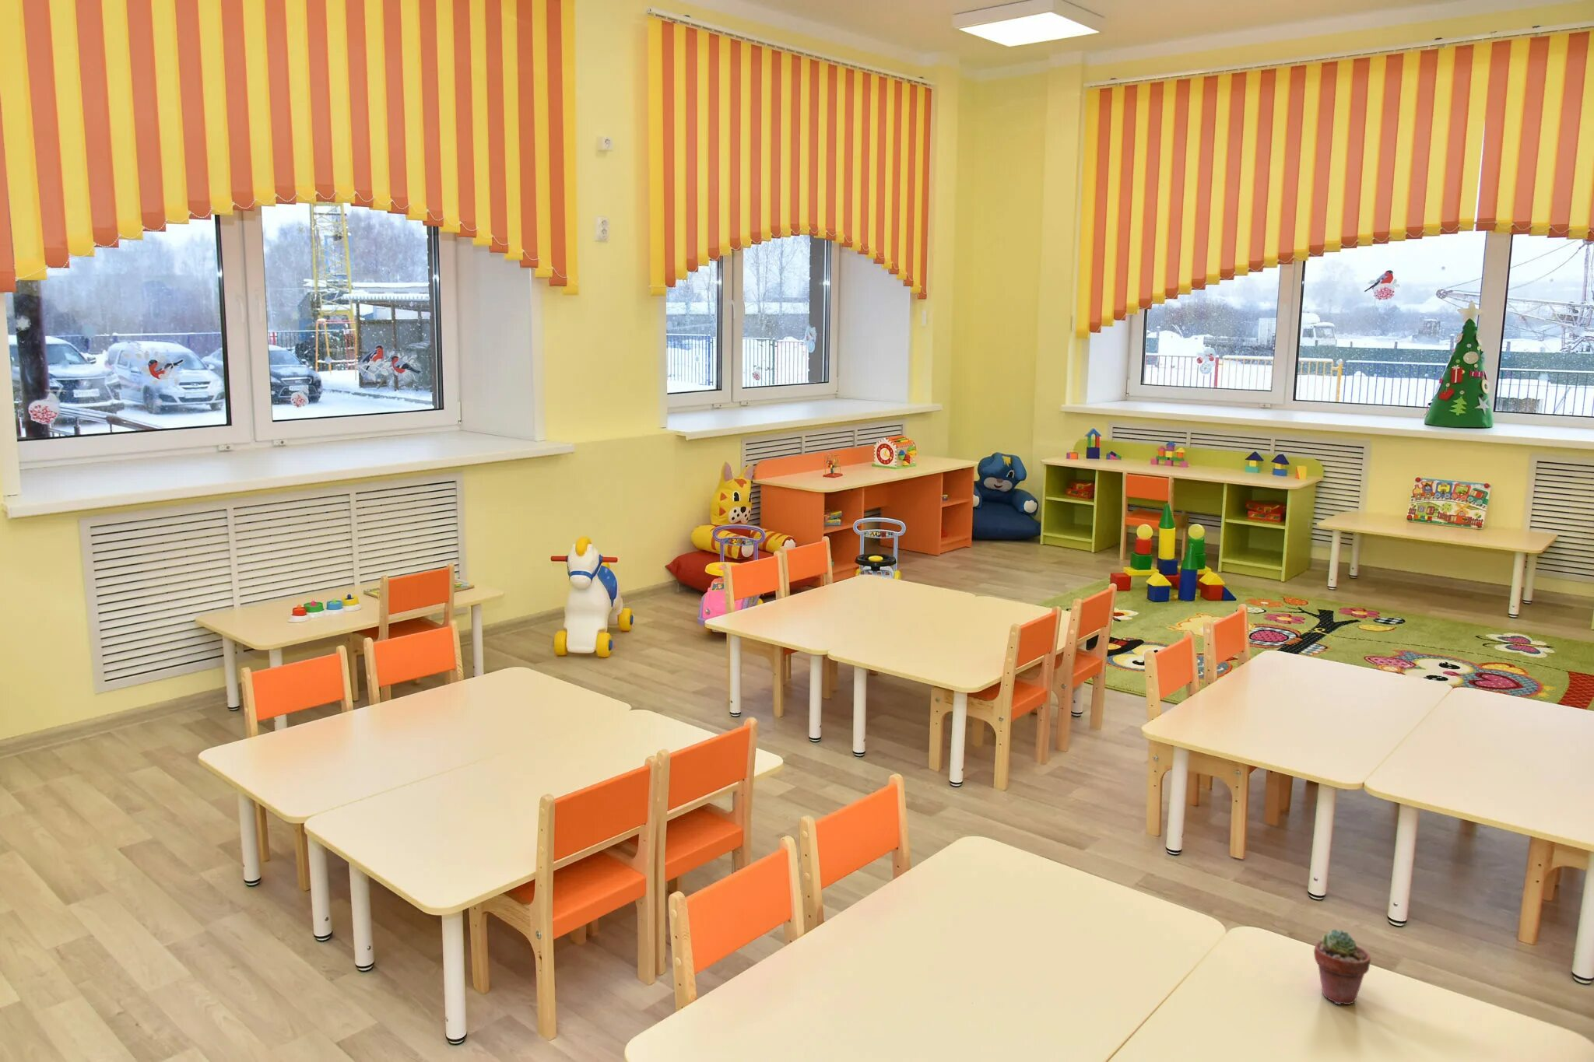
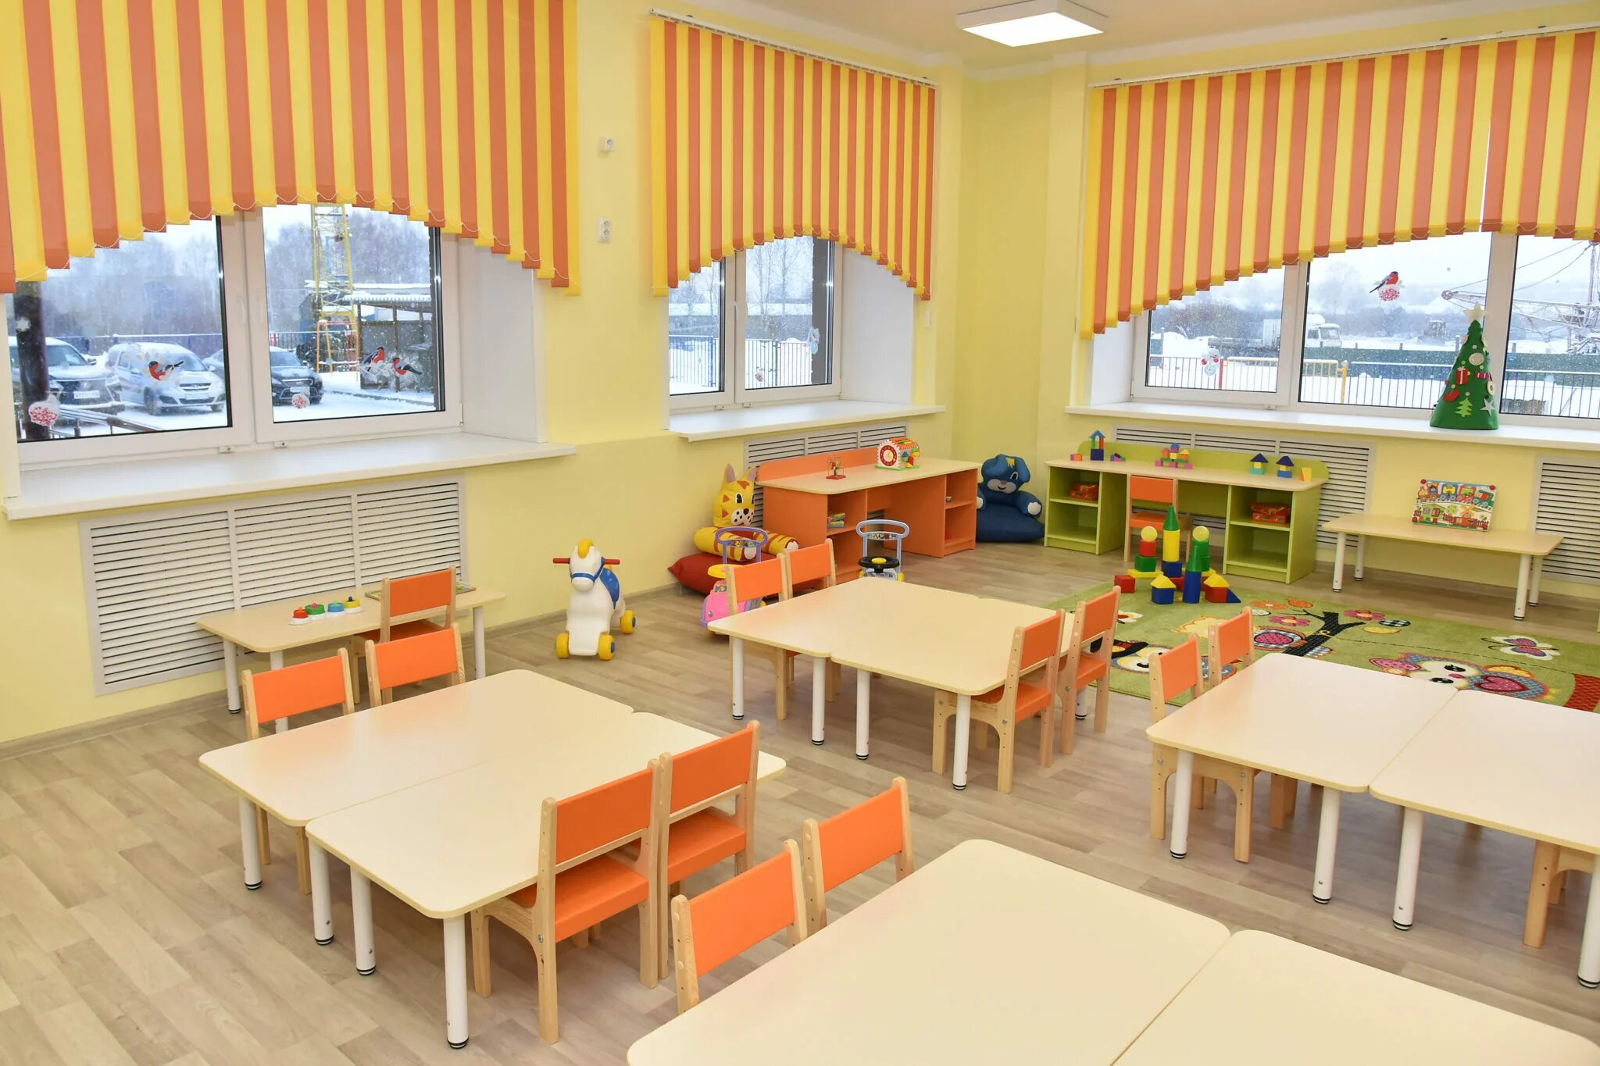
- potted succulent [1313,929,1371,1005]
